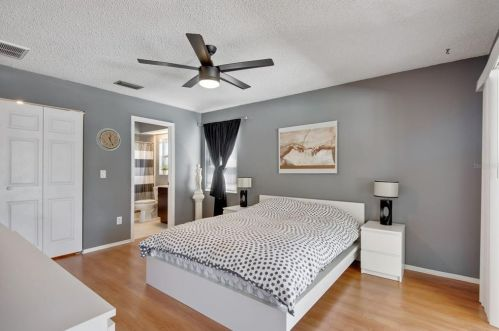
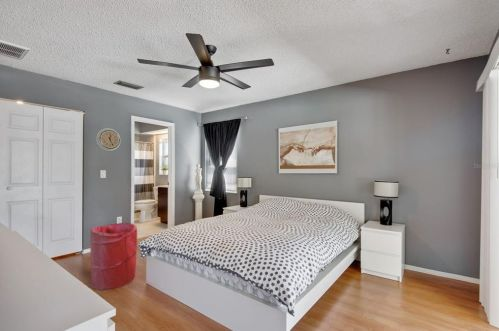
+ laundry hamper [89,222,138,290]
